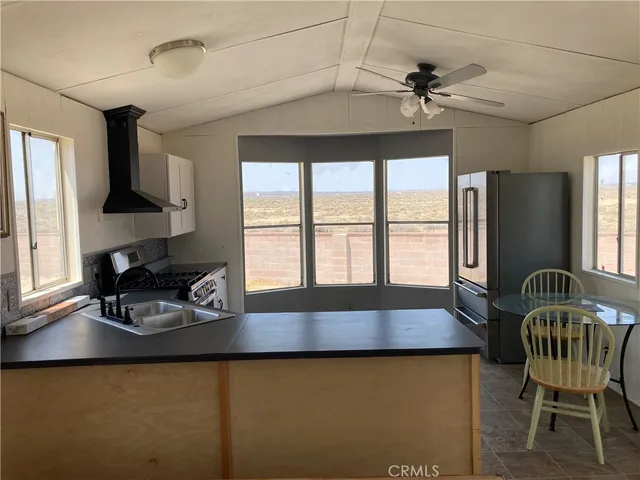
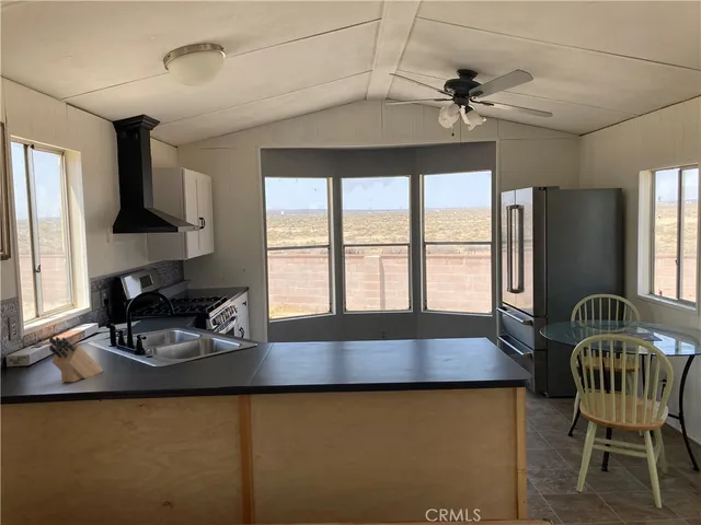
+ knife block [48,336,104,383]
